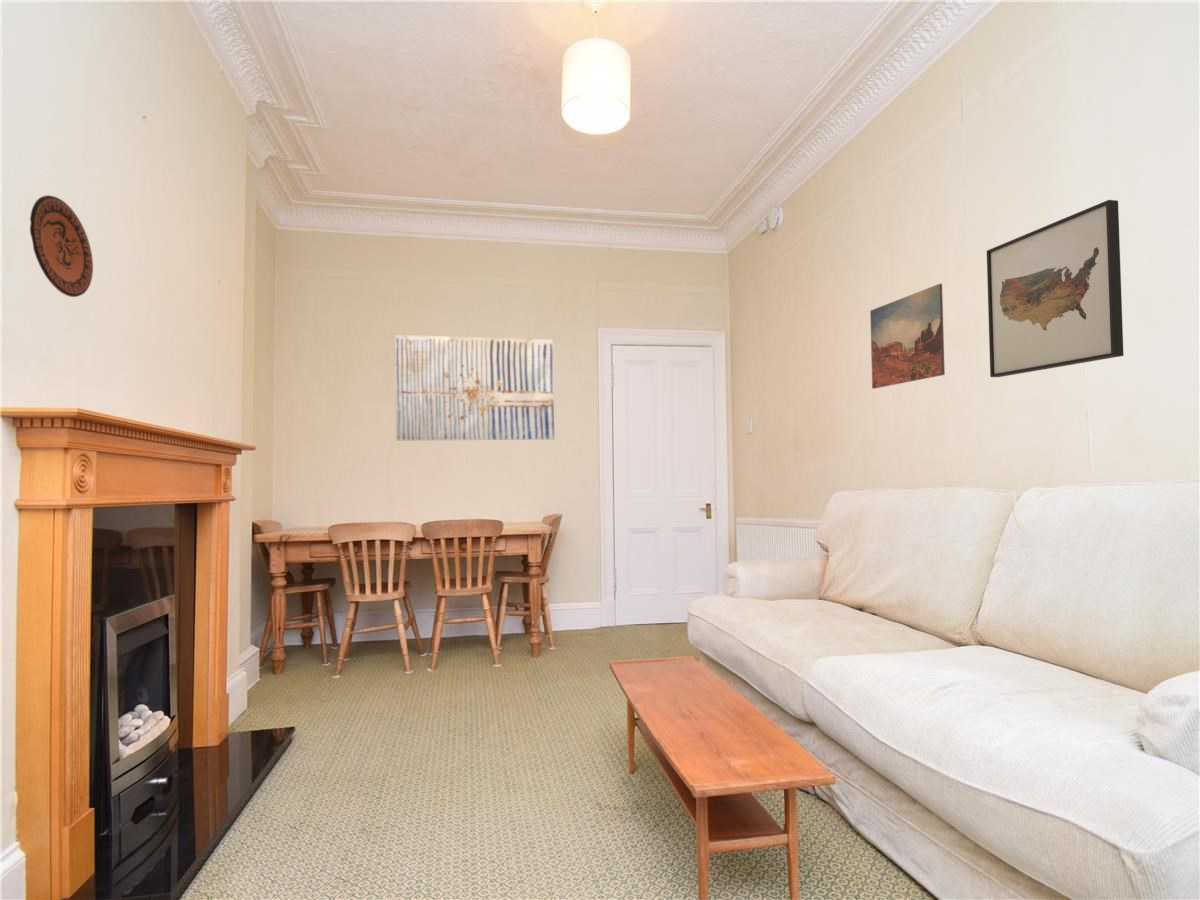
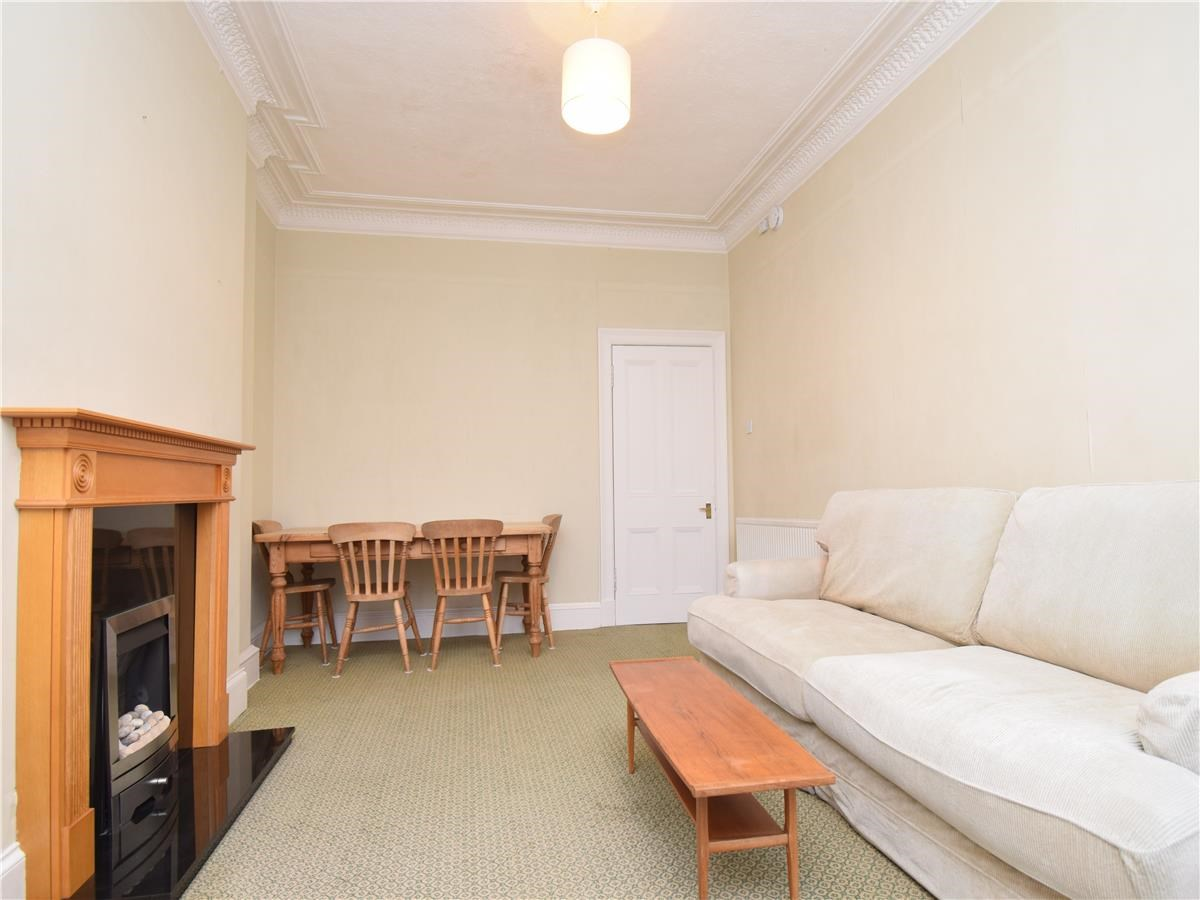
- wall art [394,334,555,441]
- wall art [869,283,946,390]
- wall art [986,199,1125,378]
- decorative plate [29,194,94,298]
